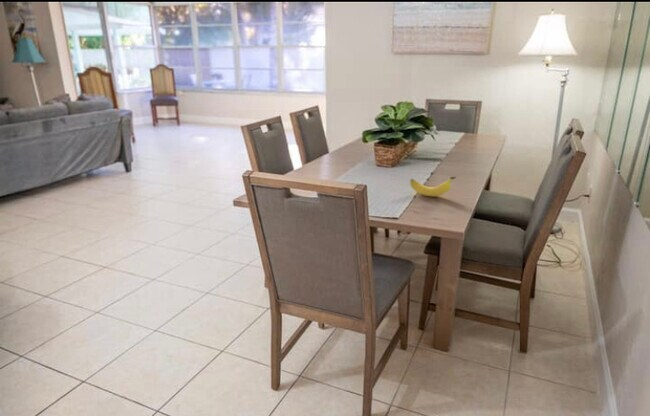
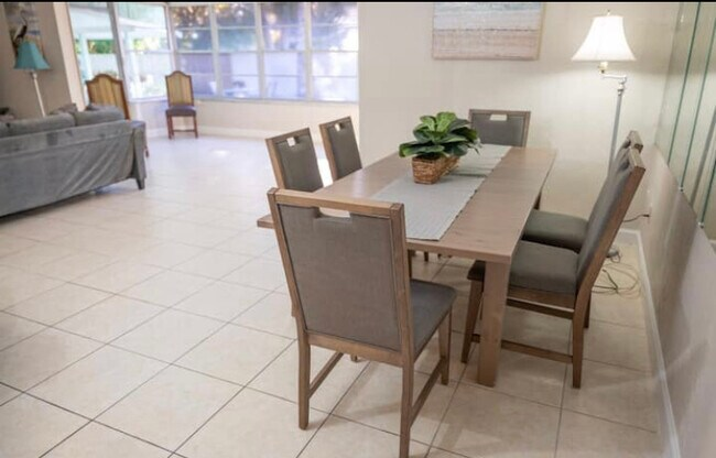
- banana [409,176,457,197]
